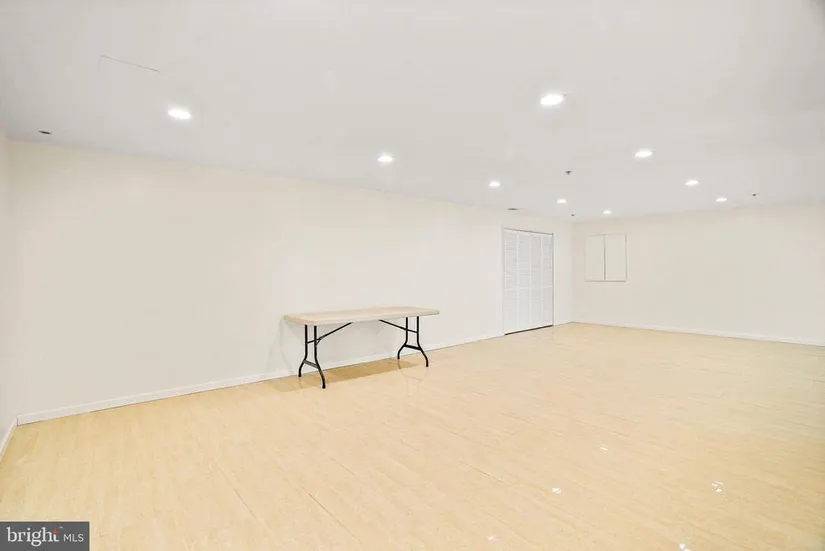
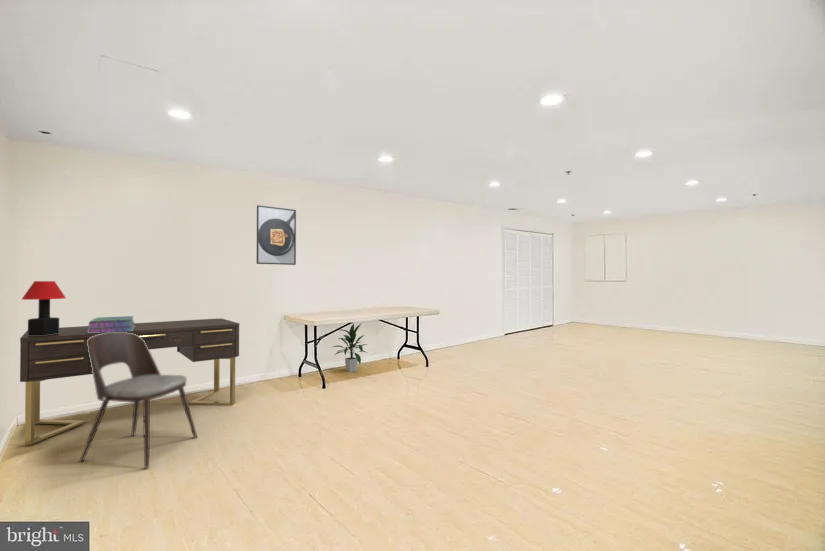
+ dining chair [78,332,199,469]
+ desk [19,318,240,445]
+ table lamp [21,280,67,336]
+ indoor plant [332,322,369,373]
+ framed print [256,204,297,266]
+ stack of books [88,315,135,333]
